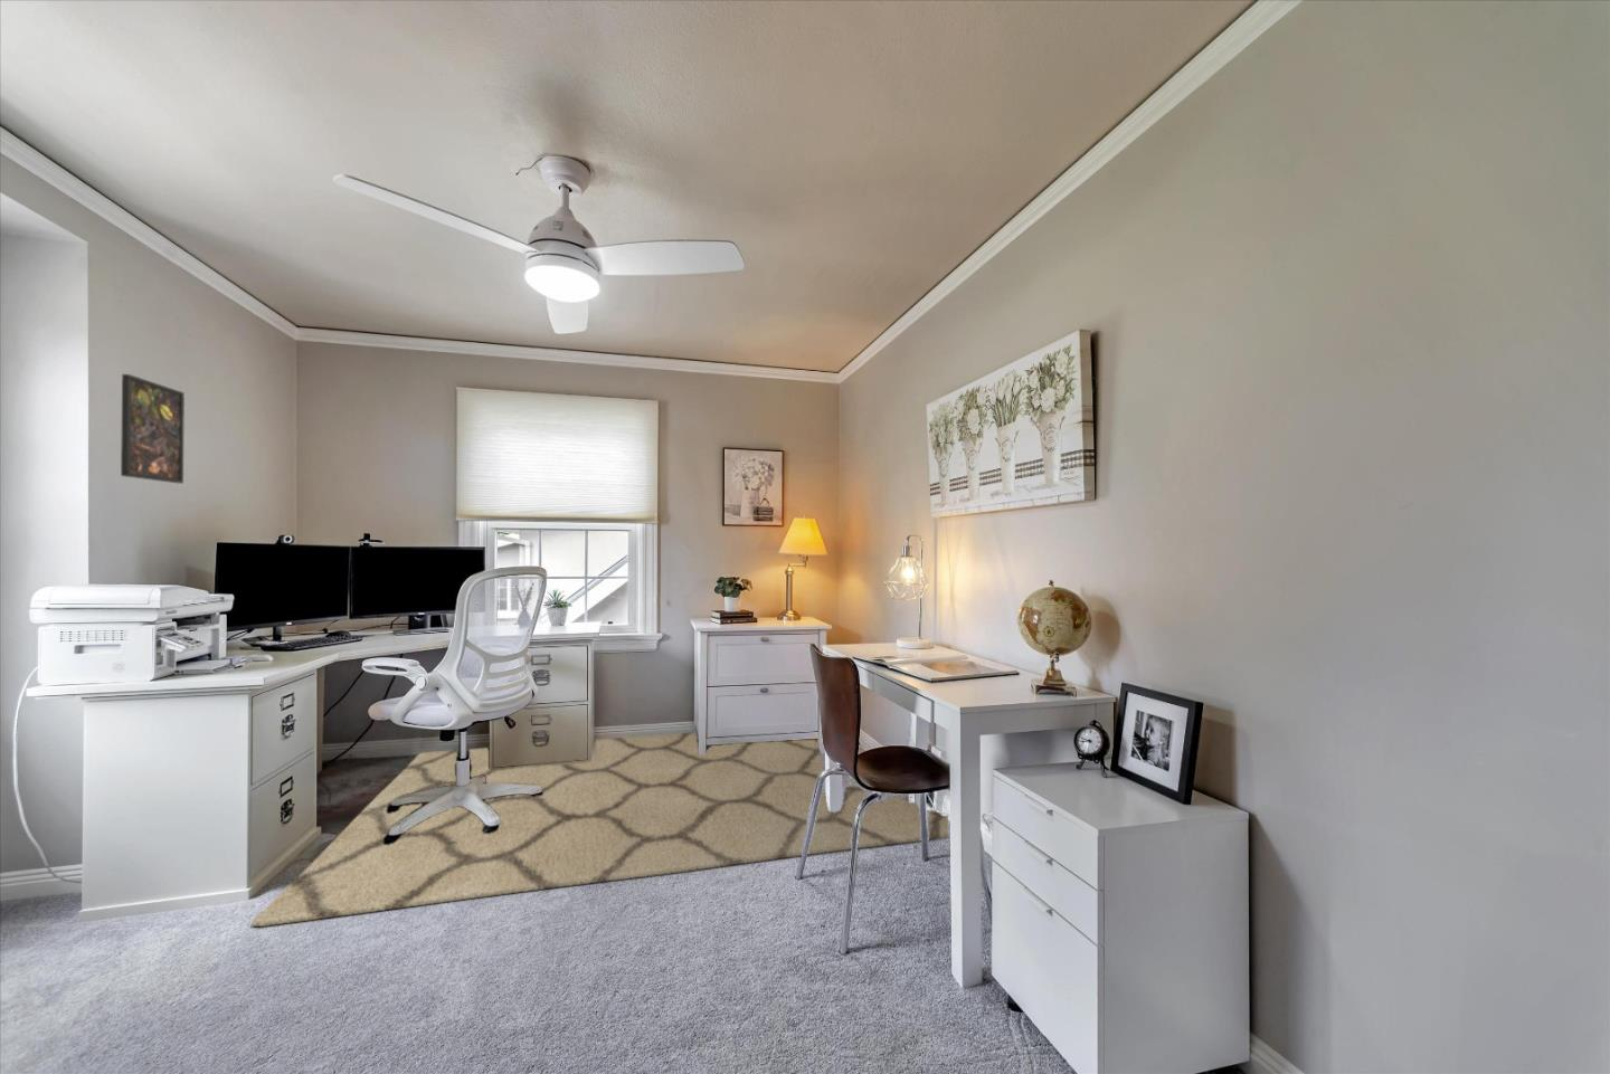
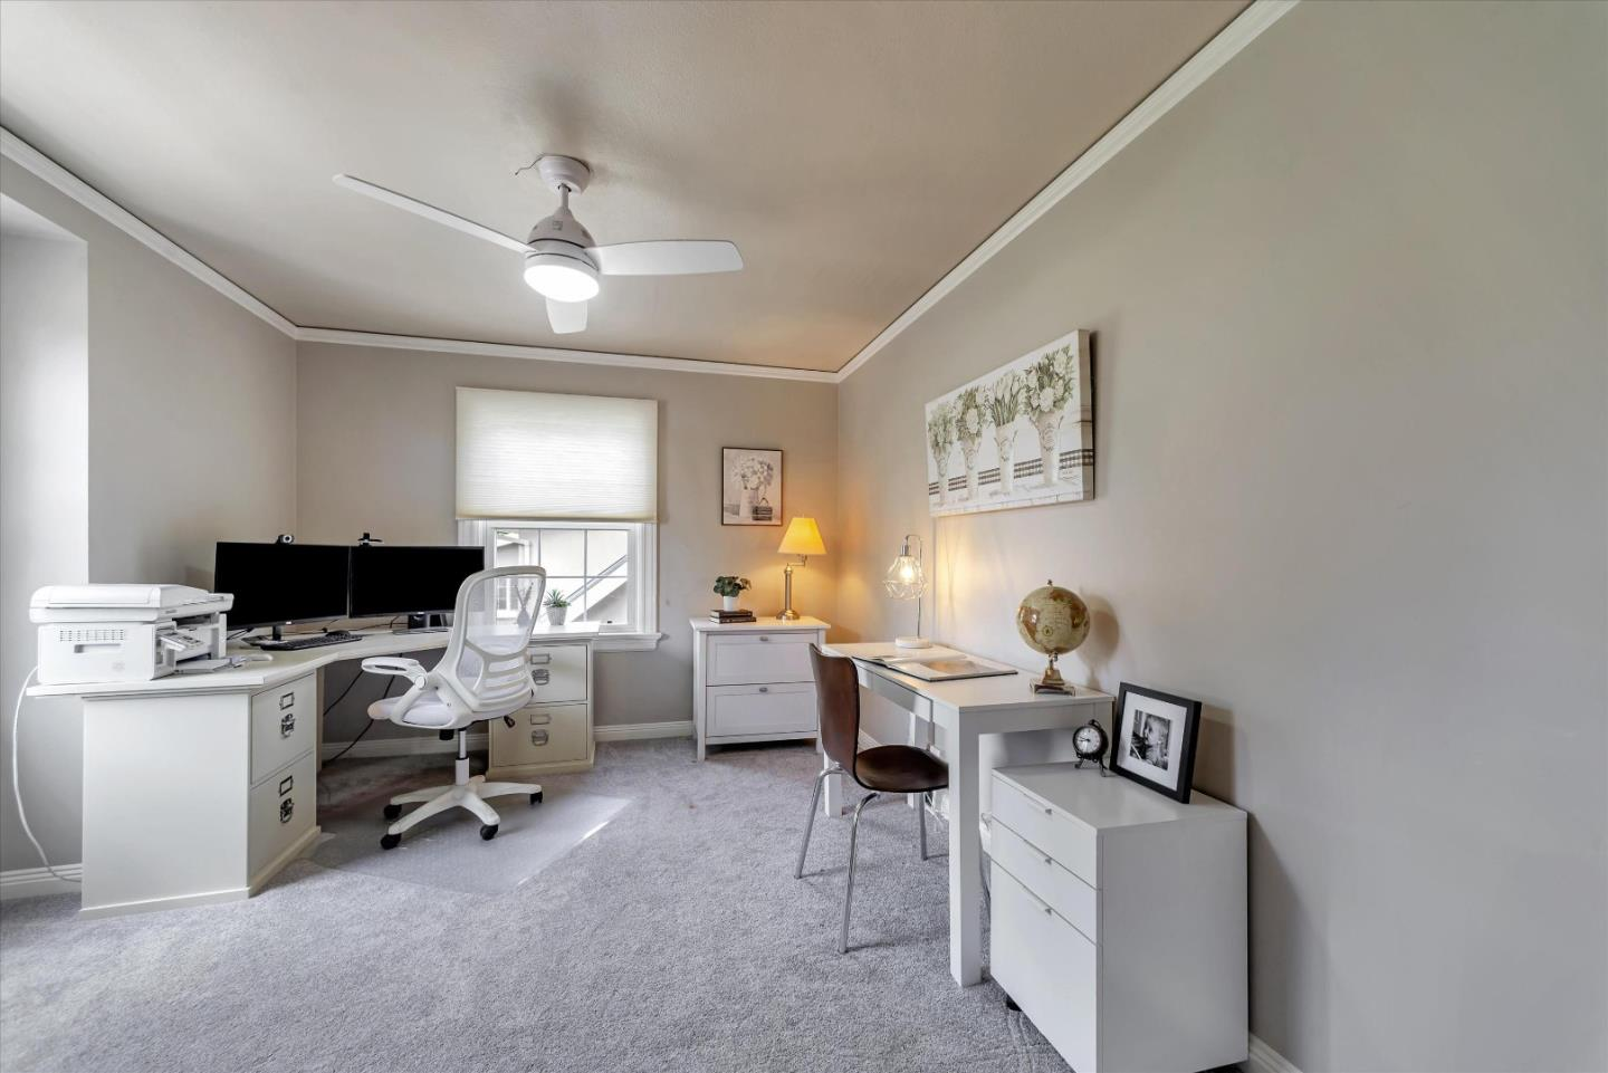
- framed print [120,373,186,485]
- rug [251,731,951,928]
